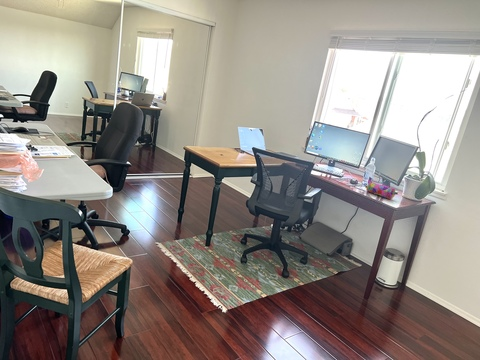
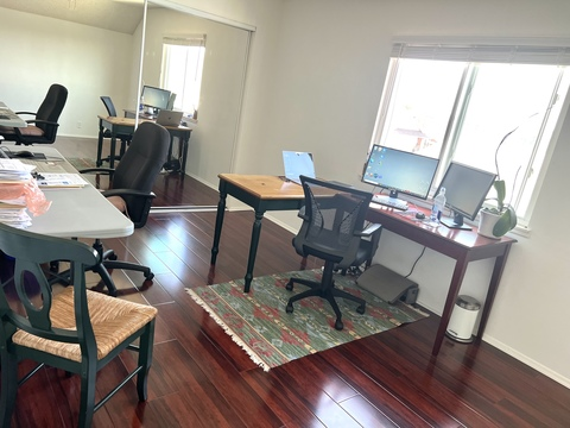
- pencil case [365,179,396,200]
